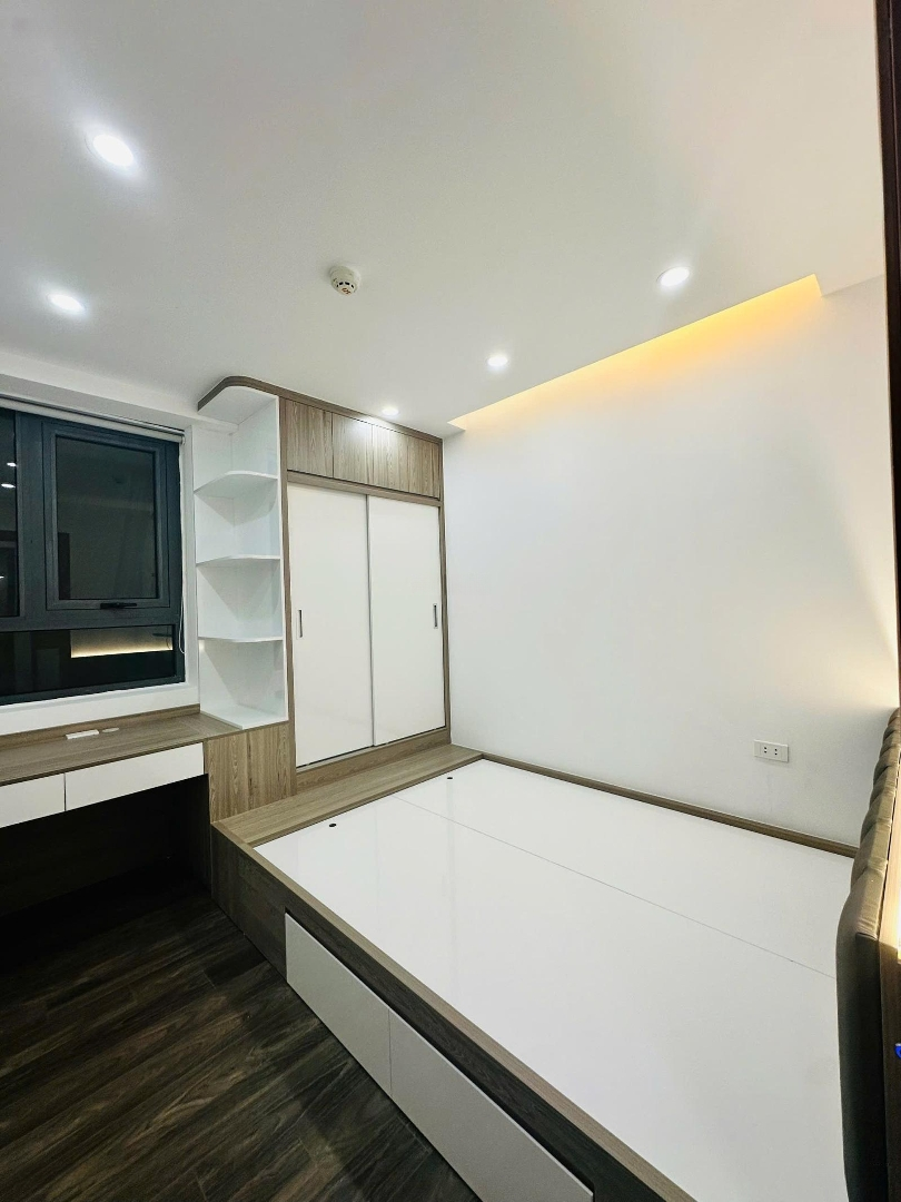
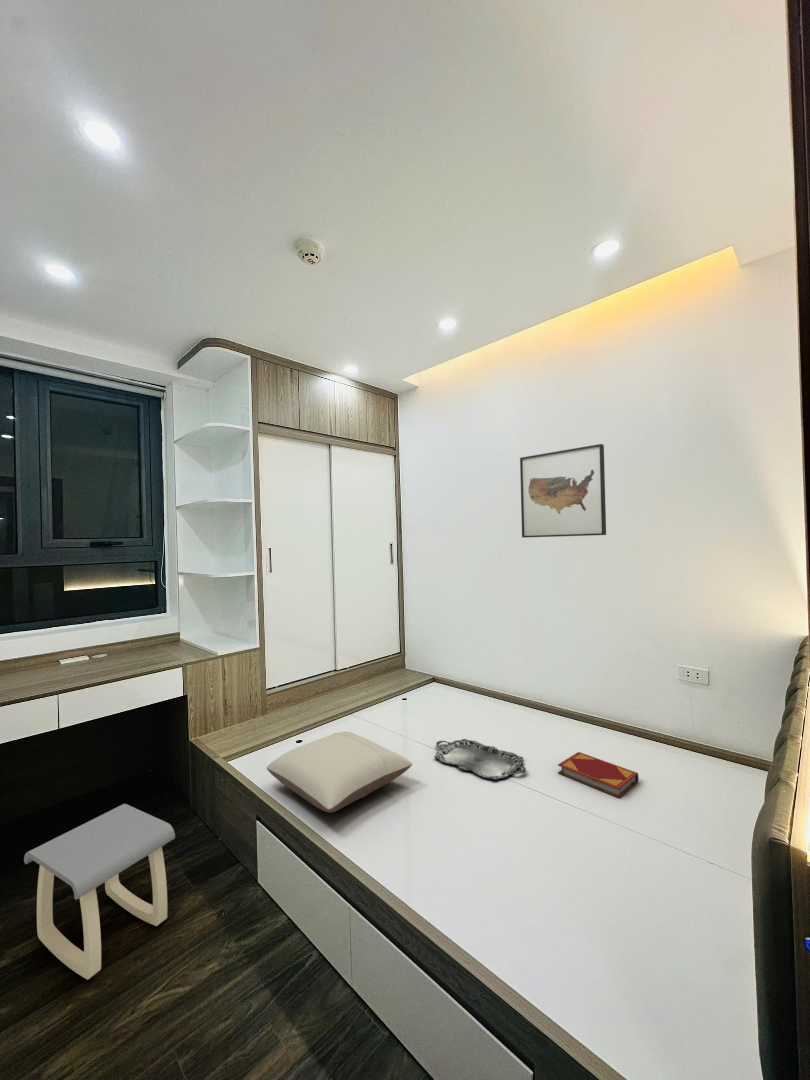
+ stool [23,803,176,980]
+ pillow [265,731,413,814]
+ wall art [519,443,607,539]
+ hardback book [557,751,639,799]
+ serving tray [434,738,527,781]
